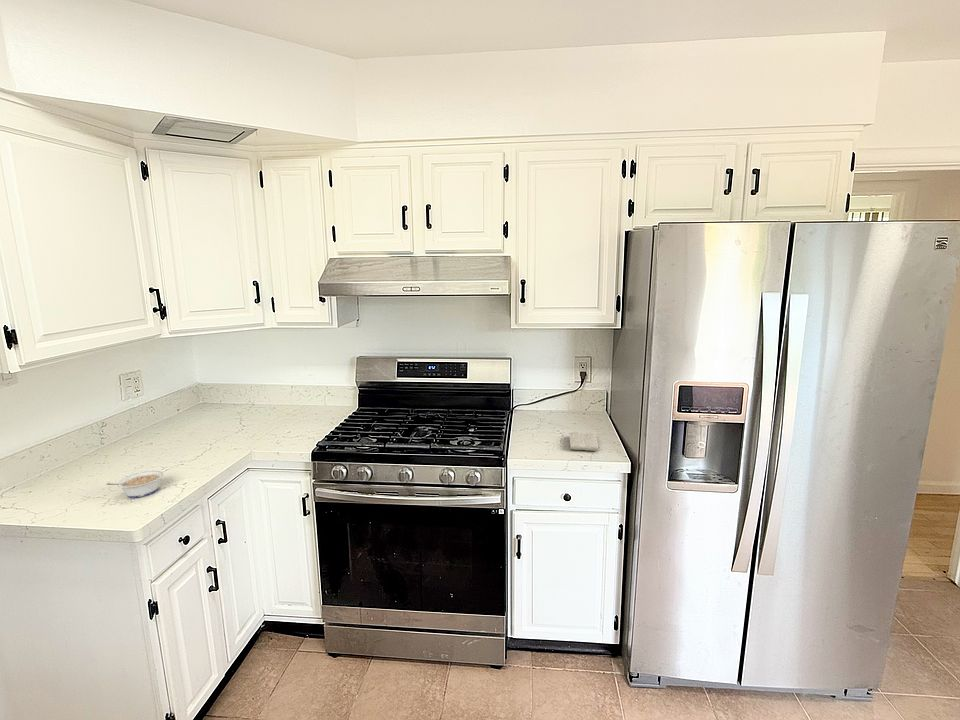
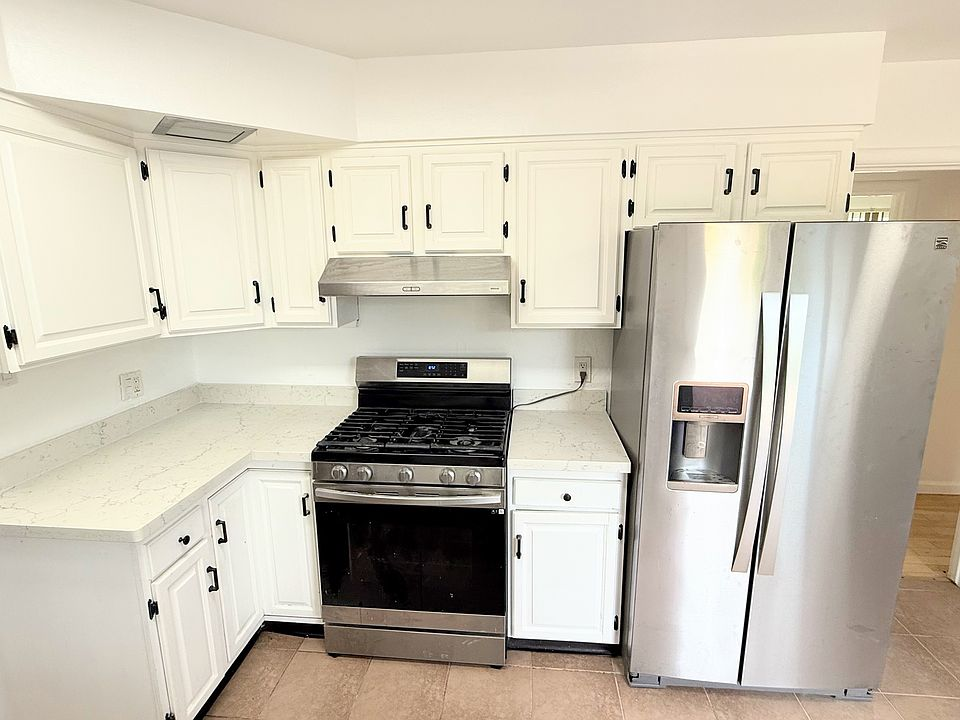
- washcloth [569,431,600,452]
- legume [106,470,165,499]
